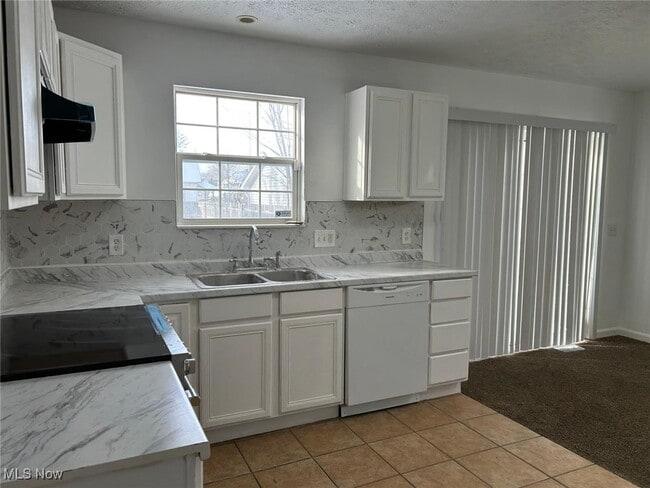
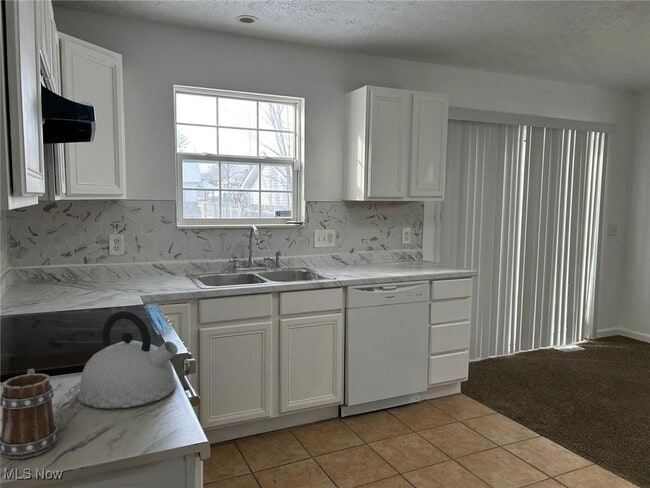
+ mug [0,368,59,460]
+ kettle [76,310,179,409]
